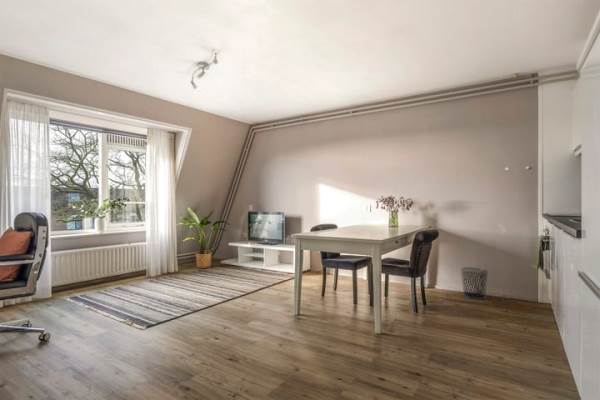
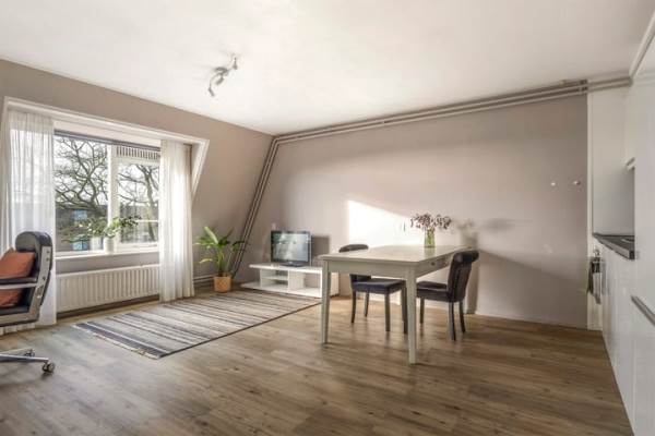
- waste bin [460,266,490,300]
